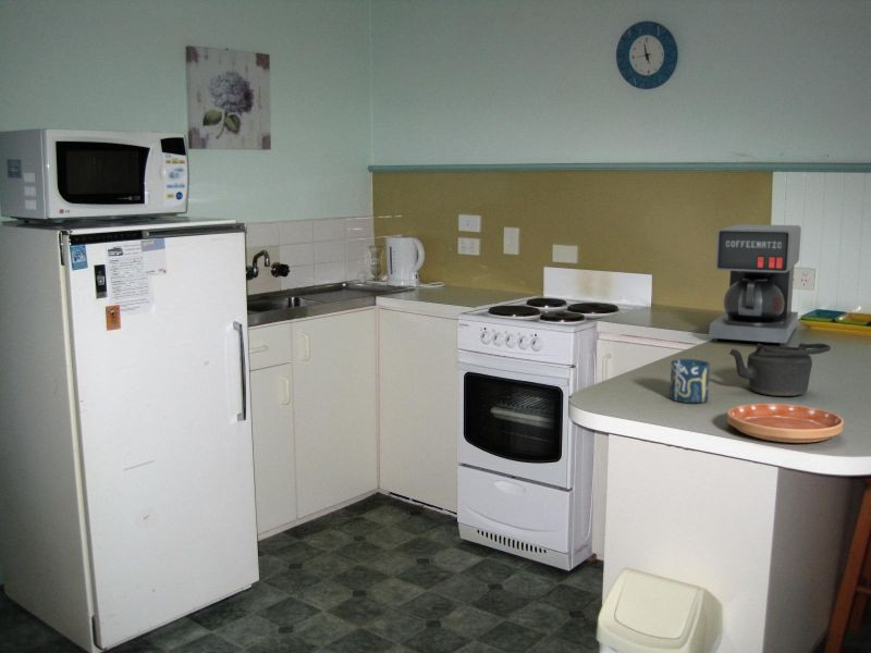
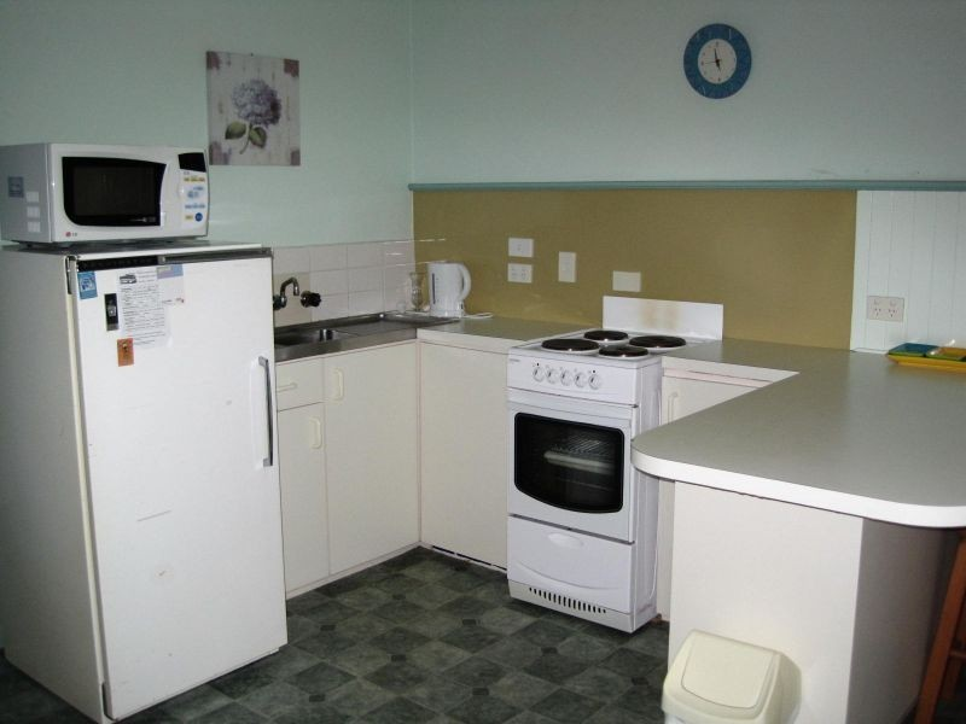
- cup [668,358,711,404]
- teapot [728,342,832,397]
- saucer [726,403,845,444]
- coffee maker [708,223,802,346]
